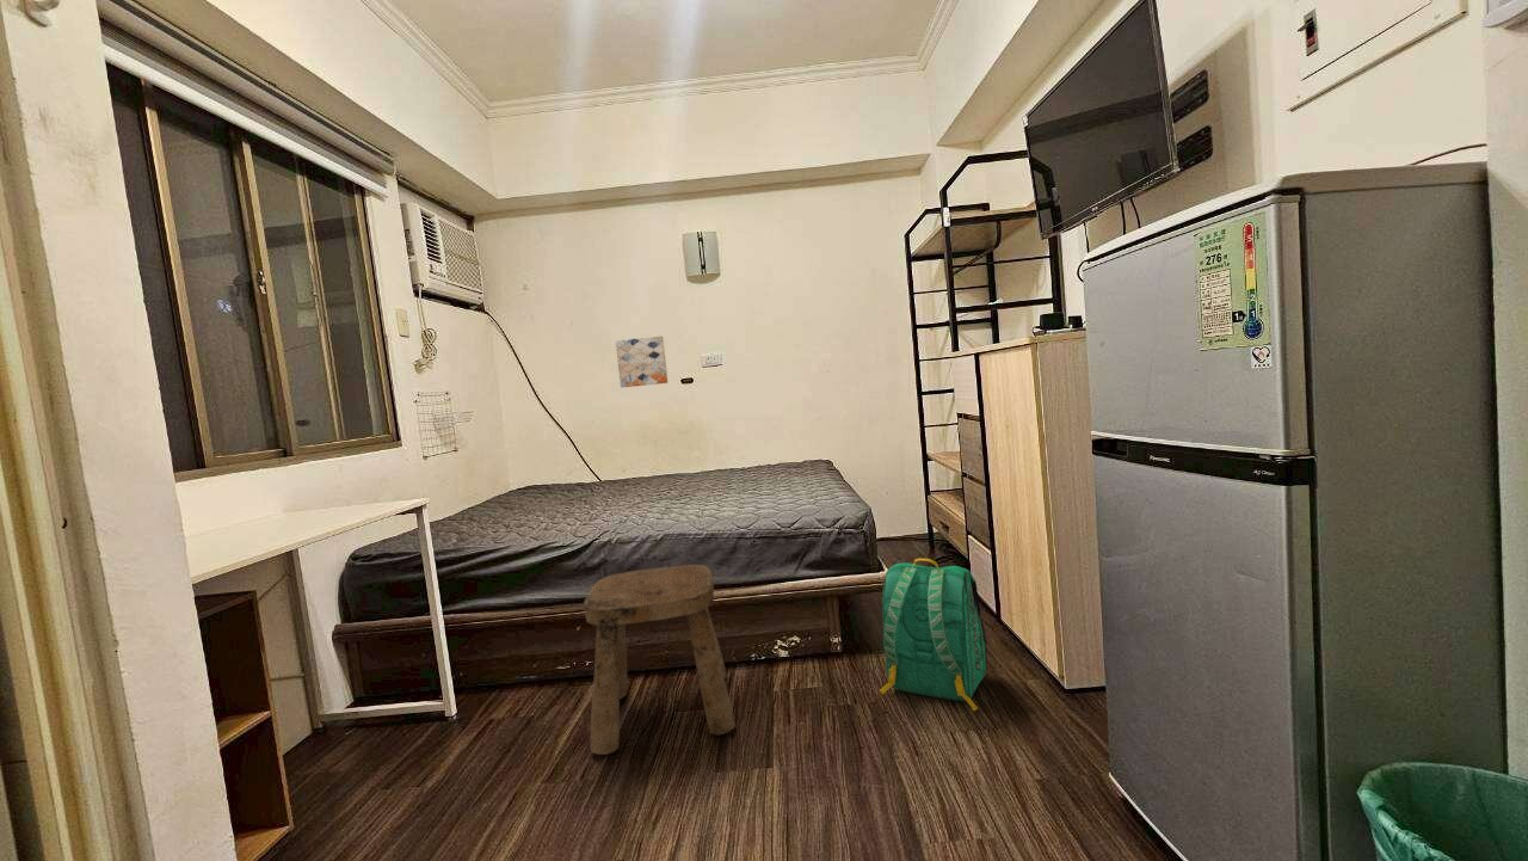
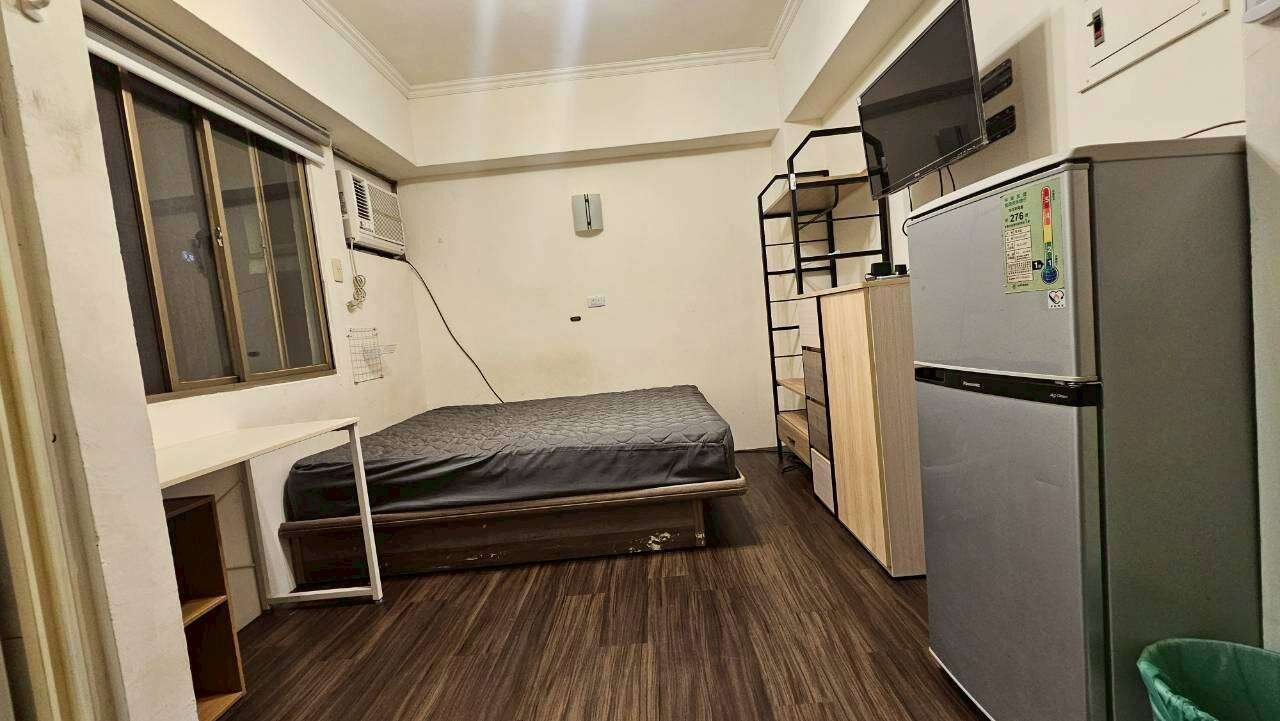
- wall art [615,334,668,388]
- stool [583,564,737,756]
- backpack [879,558,988,712]
